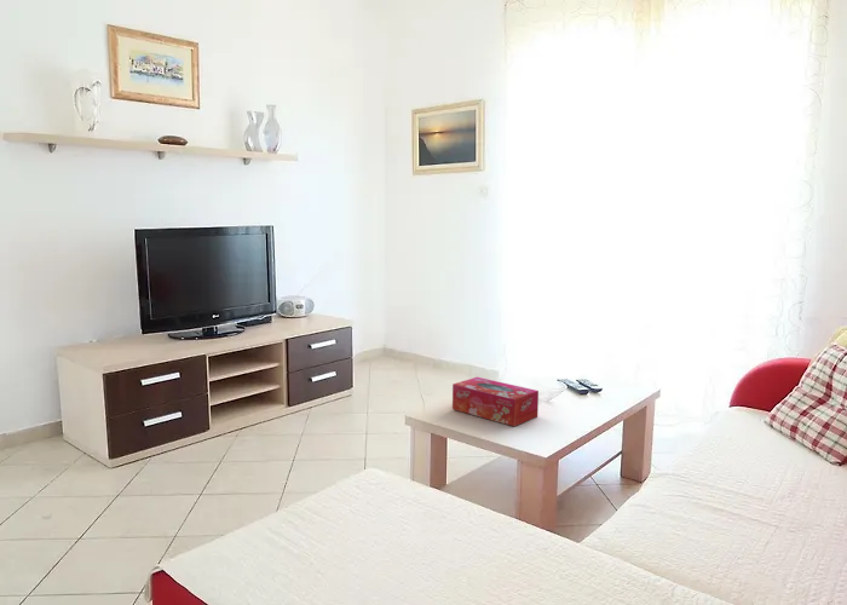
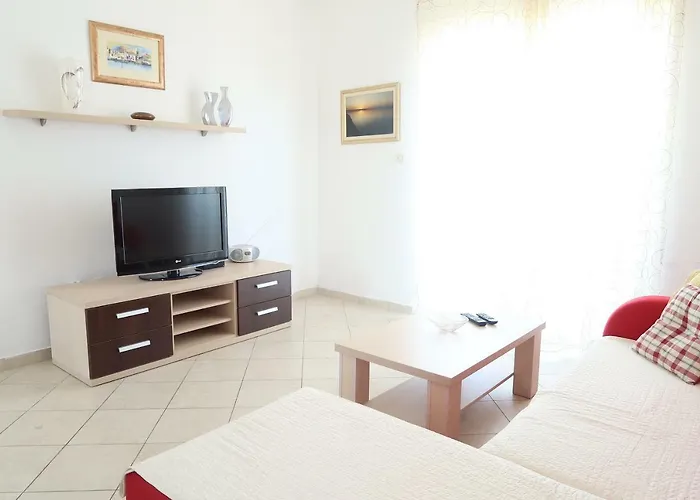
- tissue box [451,376,540,427]
